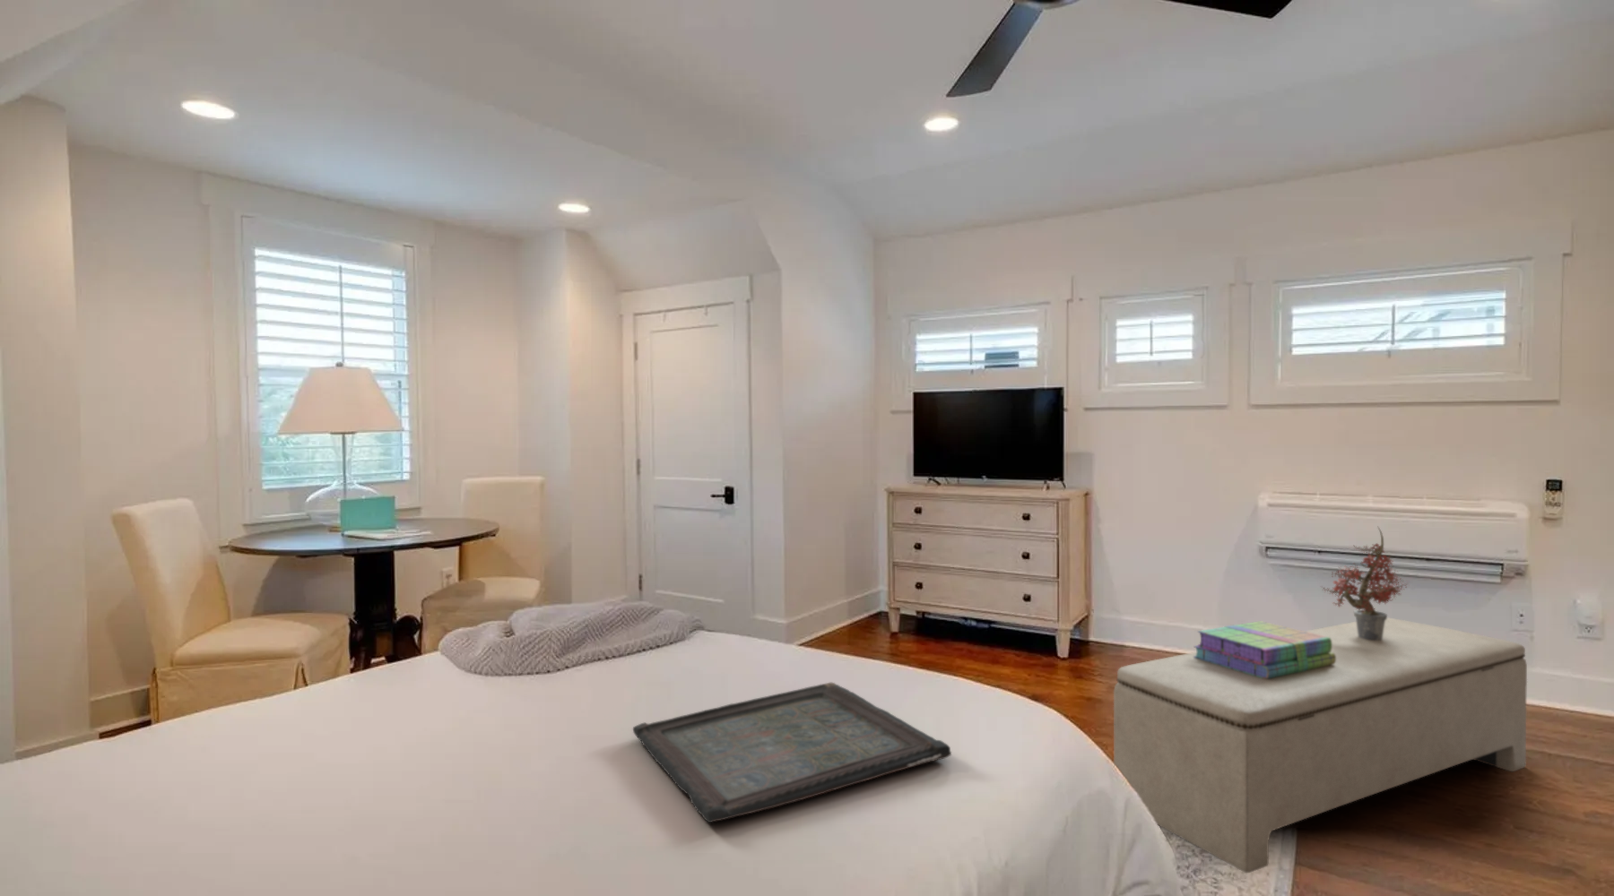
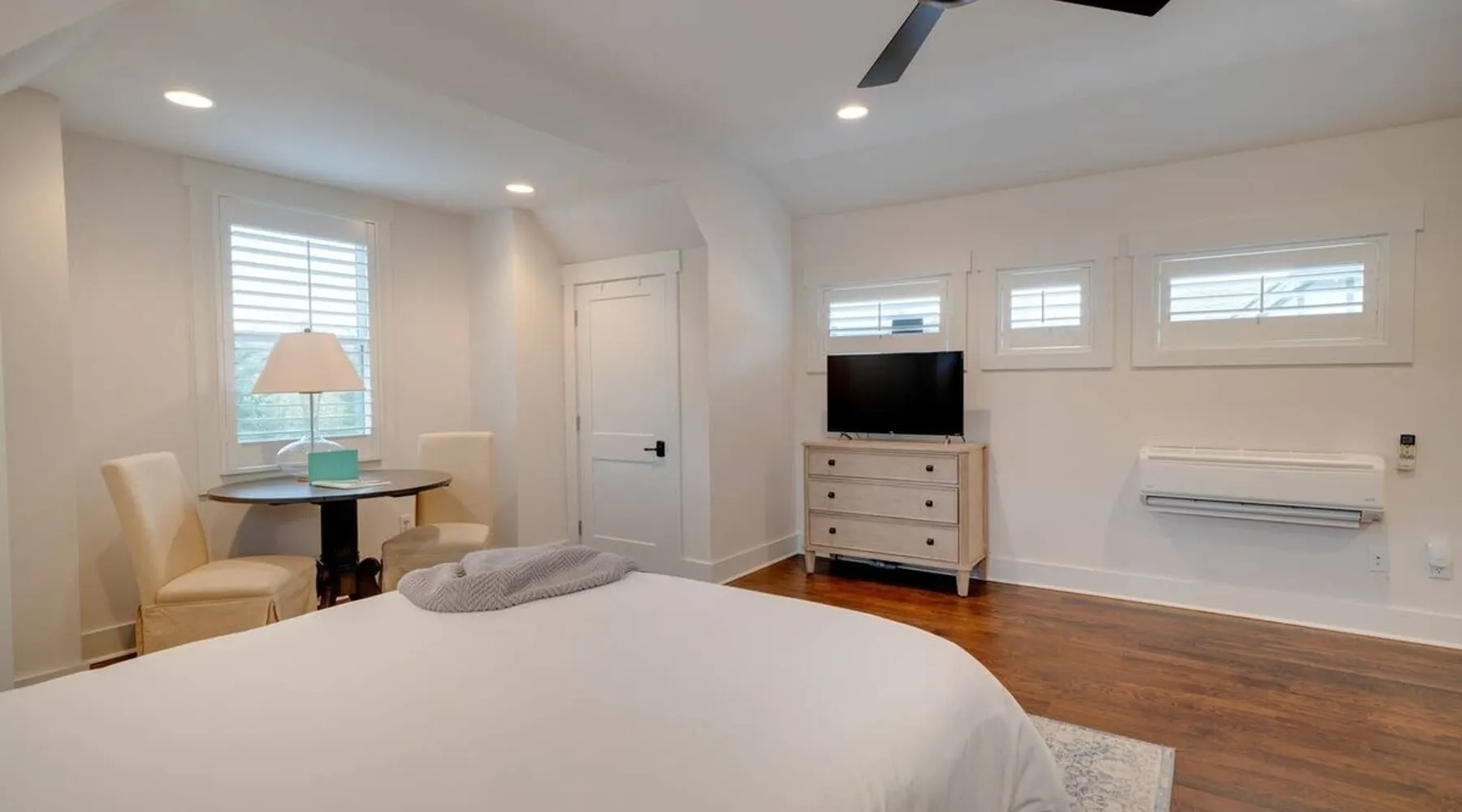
- stack of books [1192,620,1336,679]
- bench [1113,617,1528,874]
- potted plant [1320,526,1411,641]
- serving tray [633,682,953,823]
